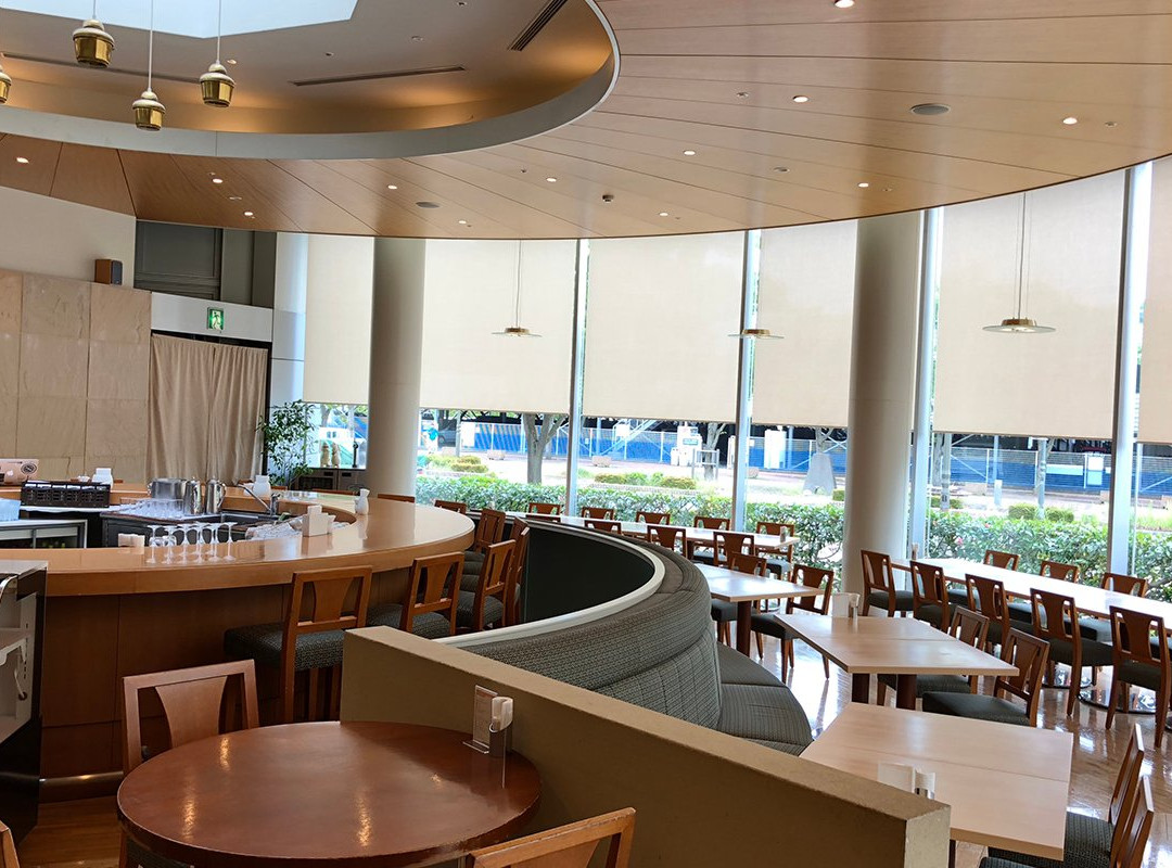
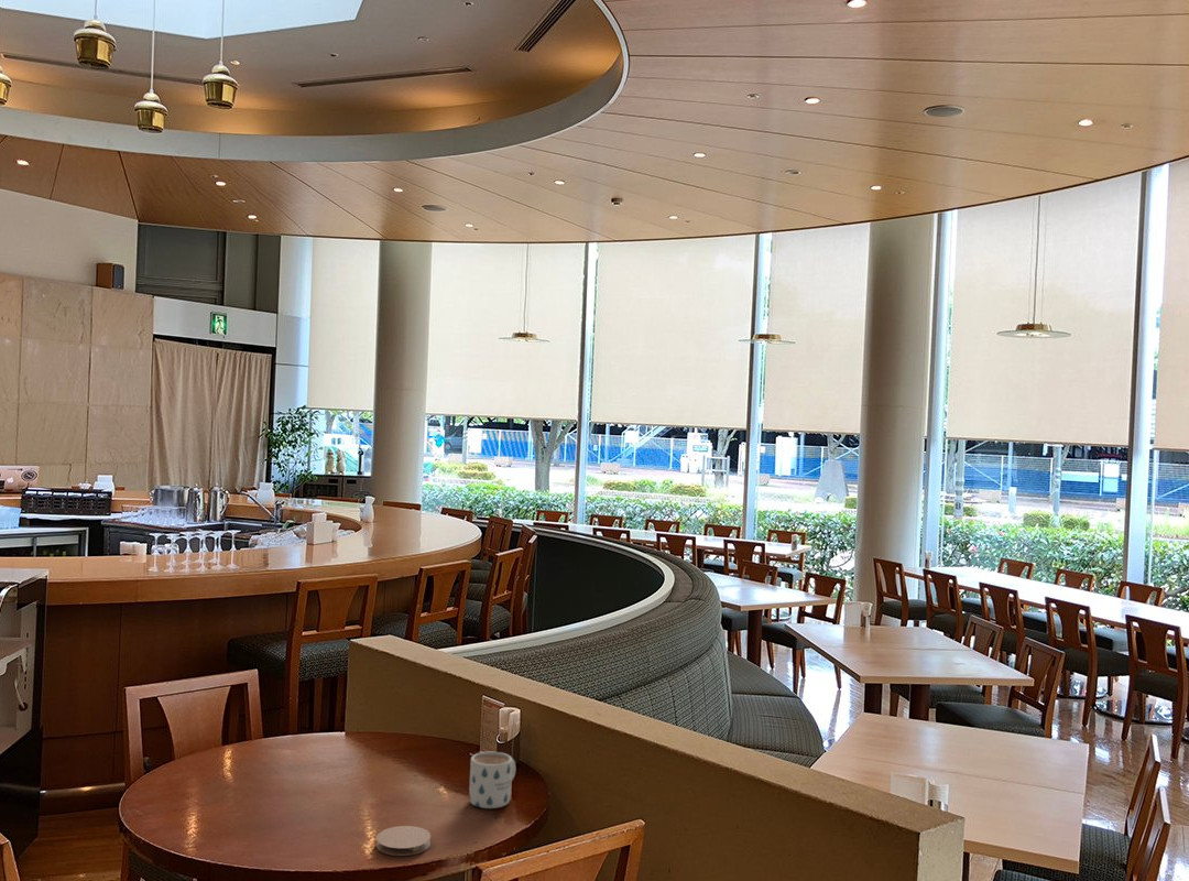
+ mug [468,751,516,809]
+ coaster [375,825,432,857]
